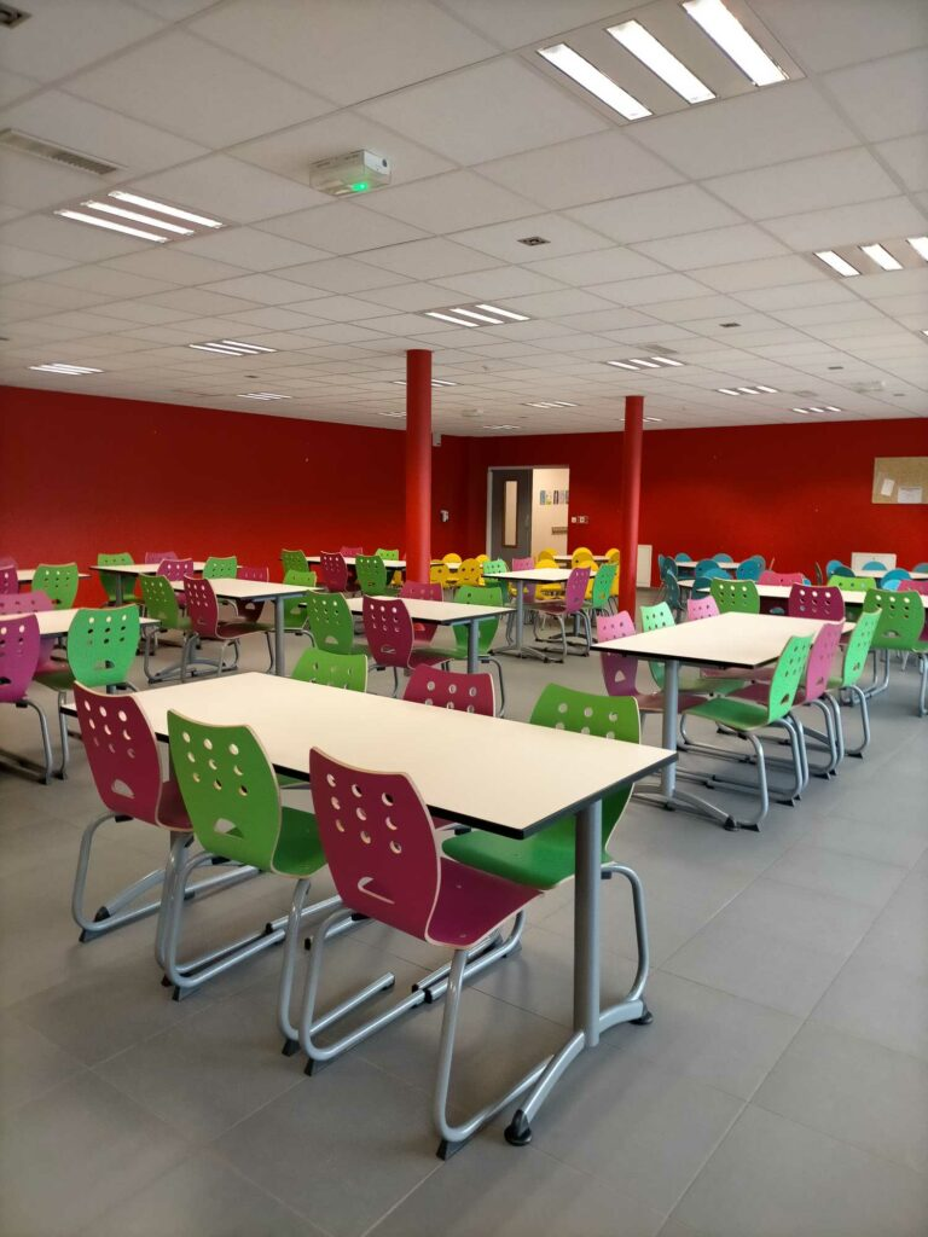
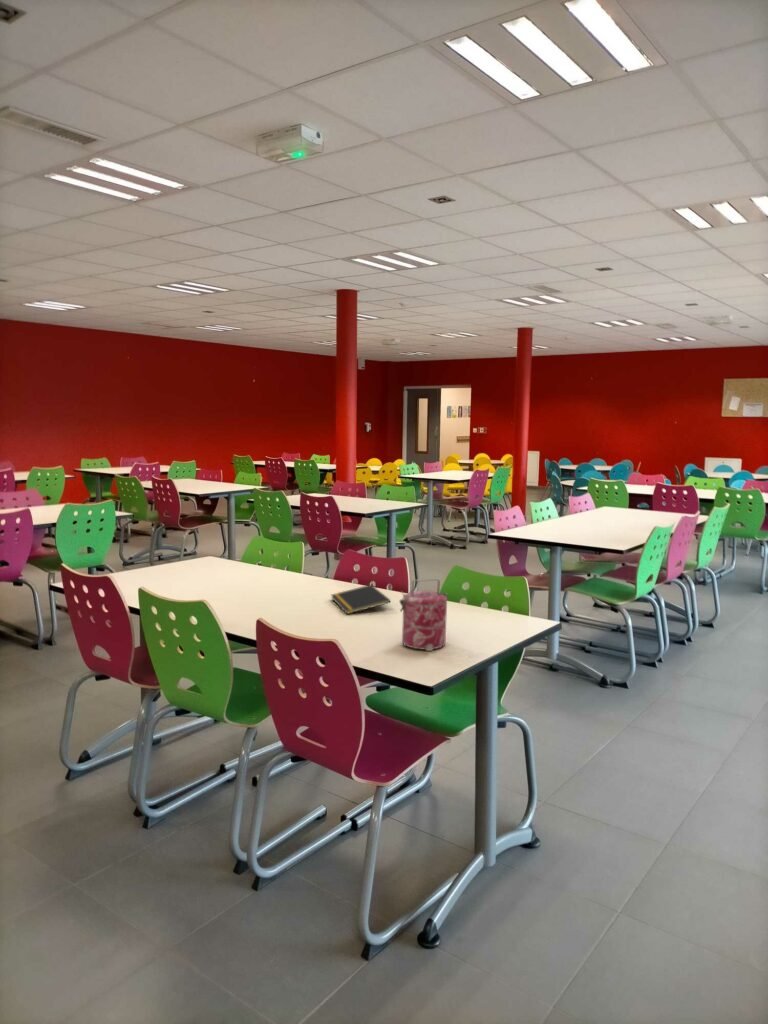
+ tiffin carrier [398,578,449,652]
+ notepad [330,584,391,615]
